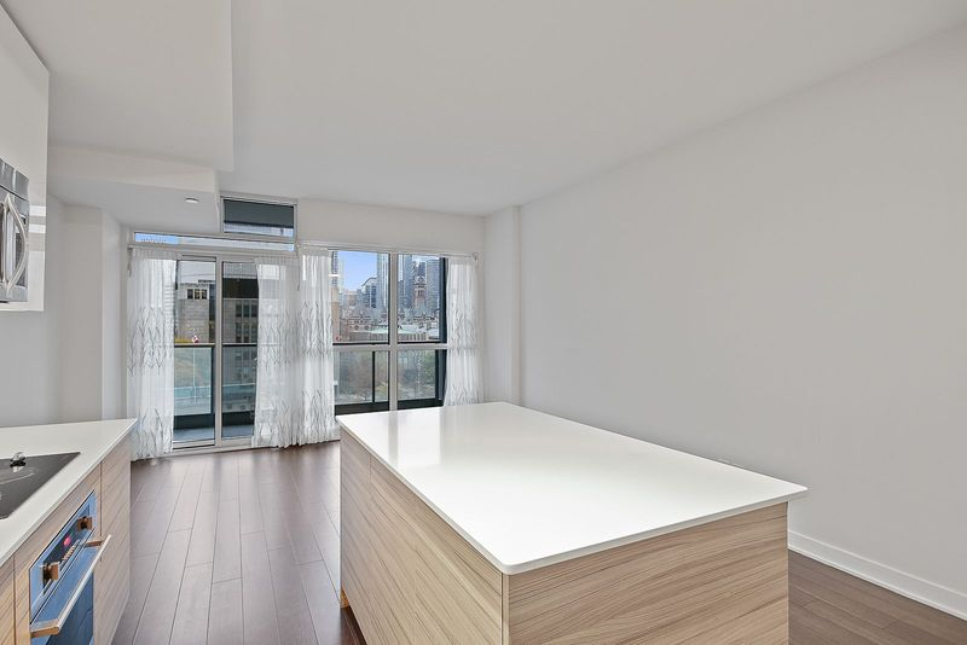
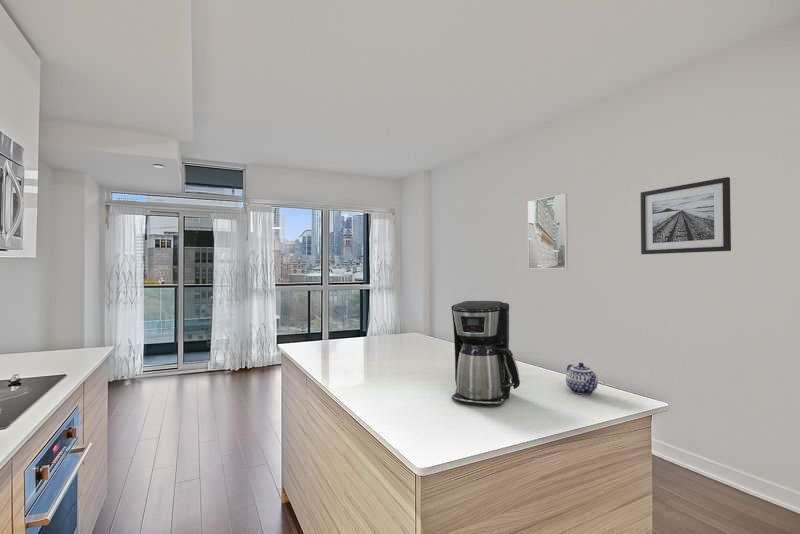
+ teapot [565,362,599,396]
+ wall art [640,176,732,255]
+ coffee maker [450,300,521,407]
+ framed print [527,193,569,270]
